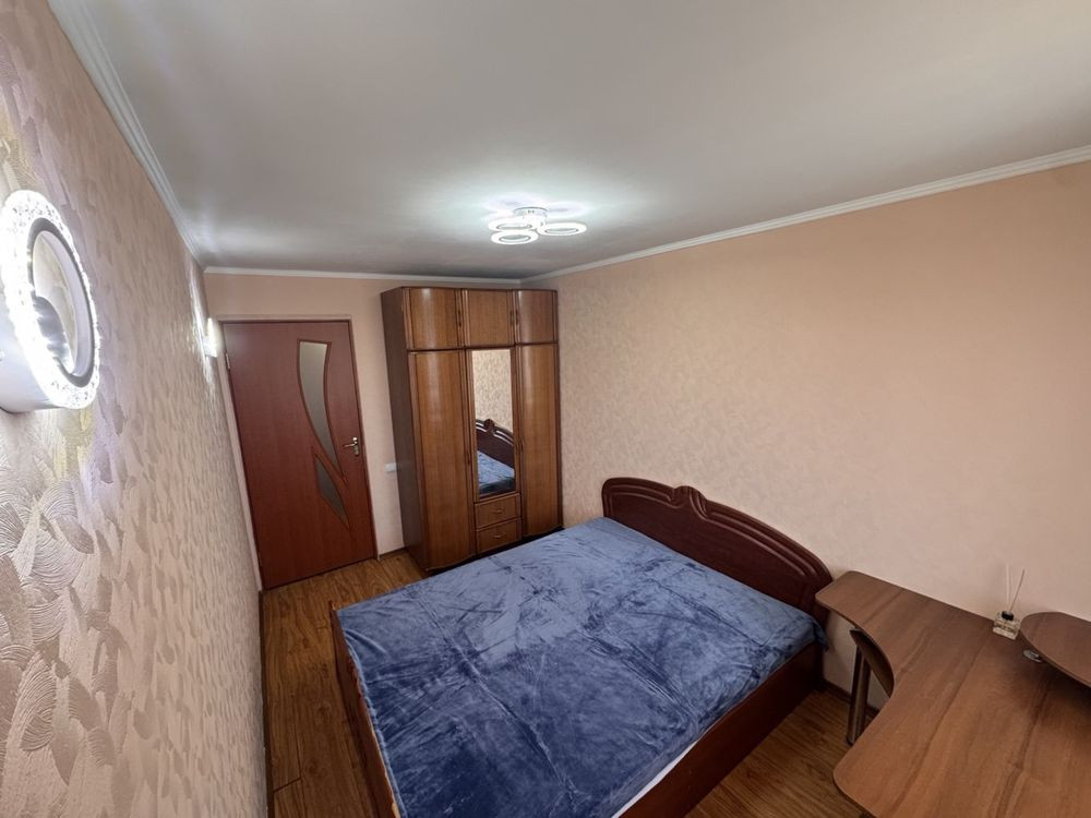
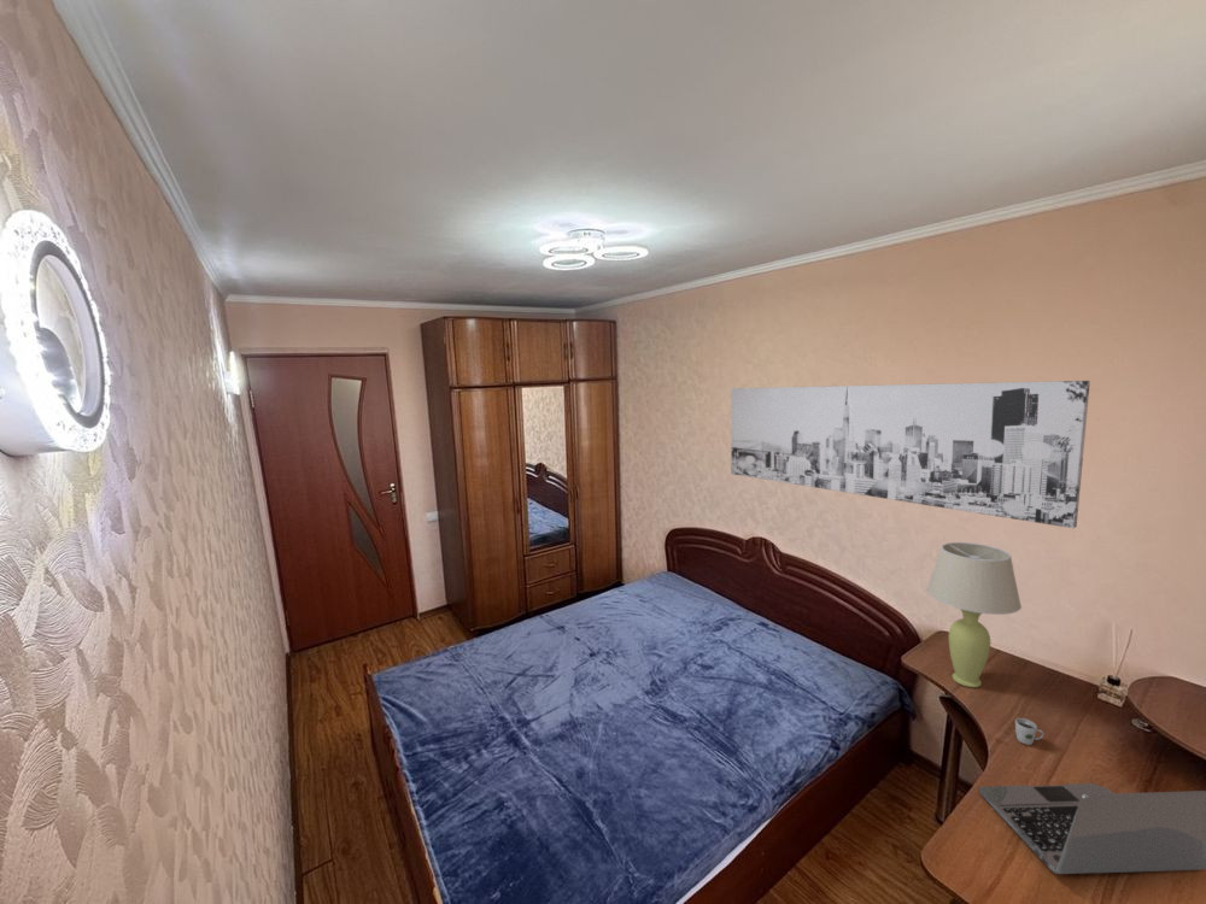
+ wall art [730,380,1091,529]
+ cup [1014,717,1044,746]
+ laptop [978,782,1206,875]
+ table lamp [926,541,1023,688]
